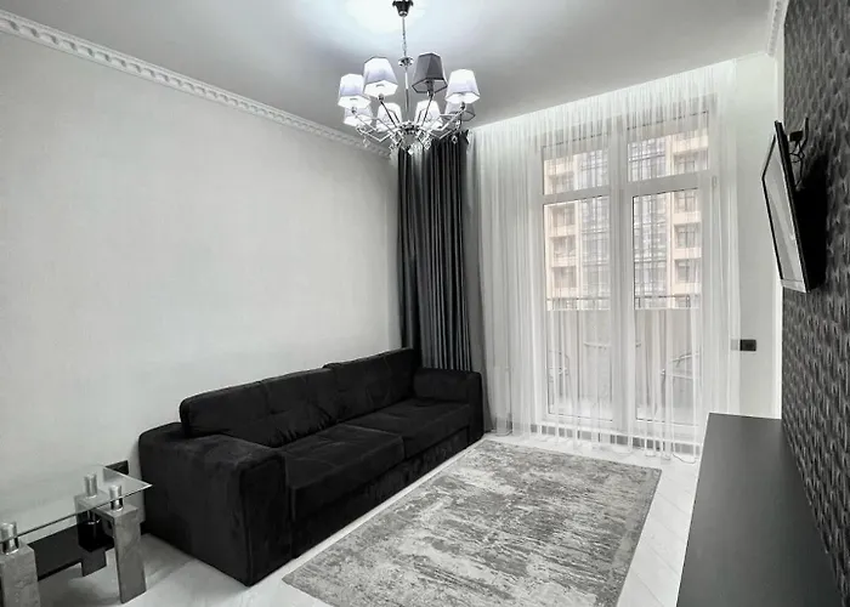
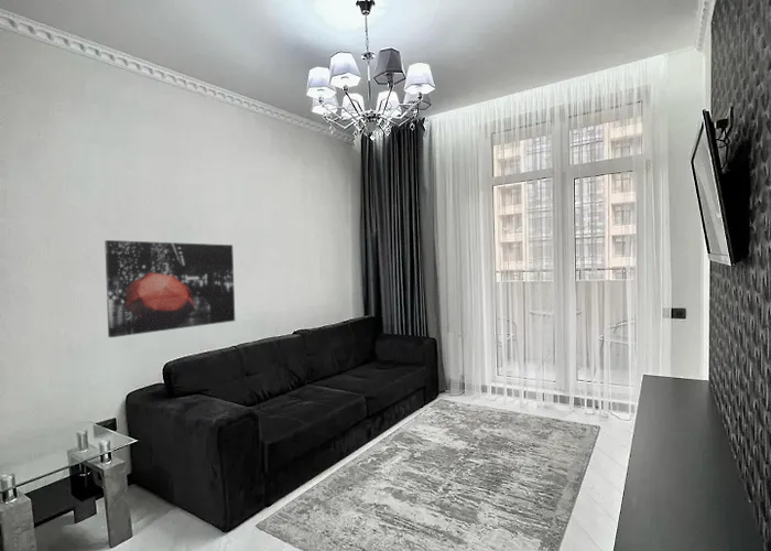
+ wall art [104,239,236,338]
